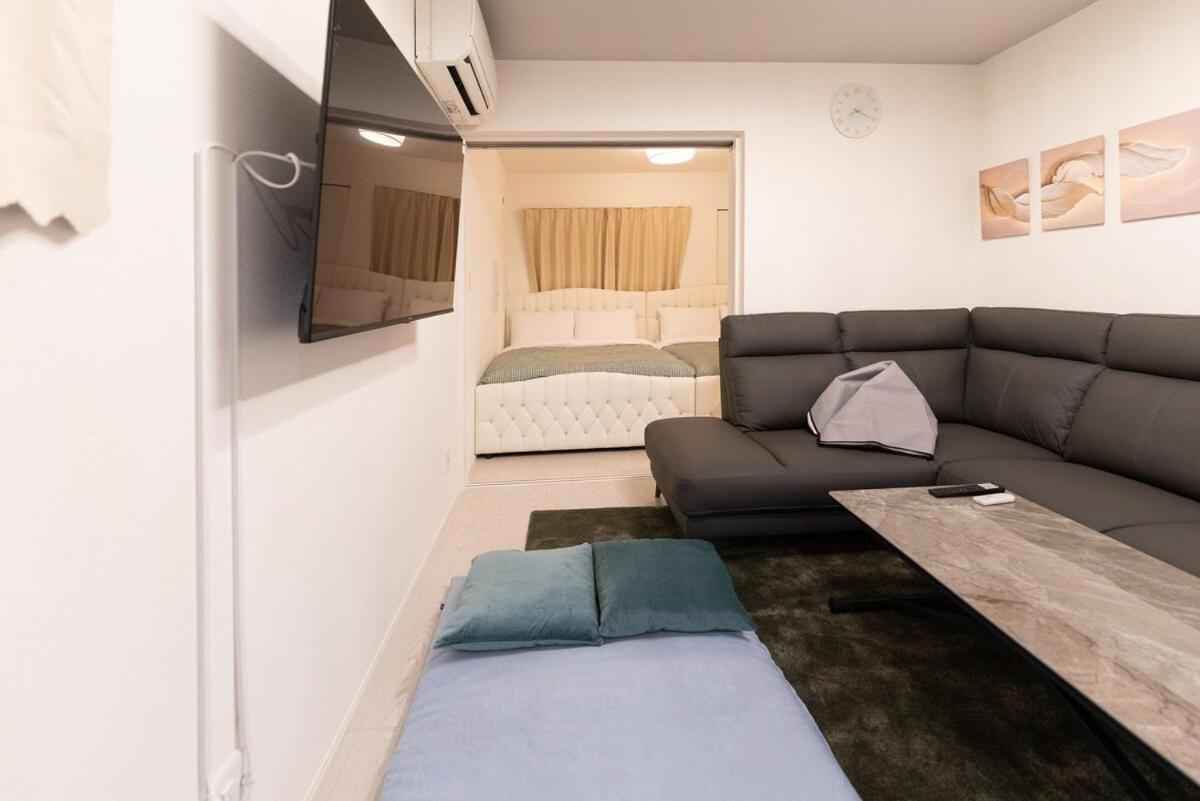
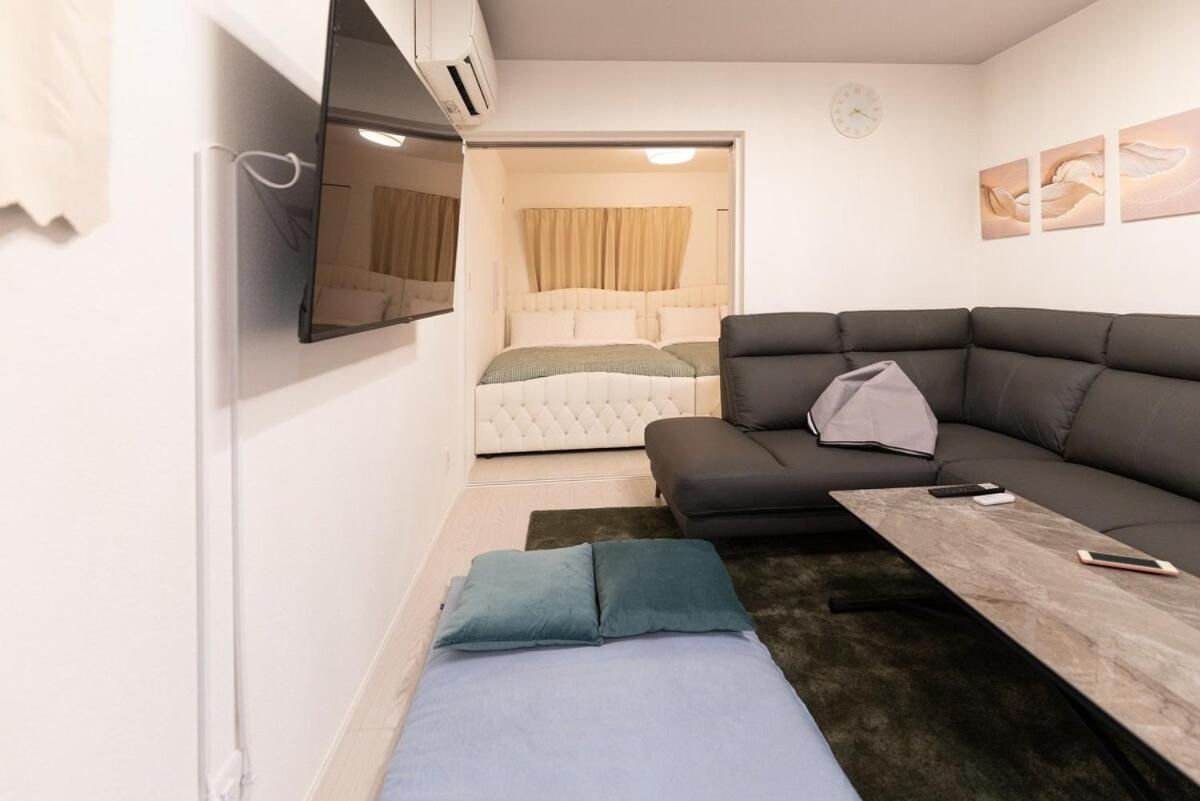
+ cell phone [1077,549,1180,576]
